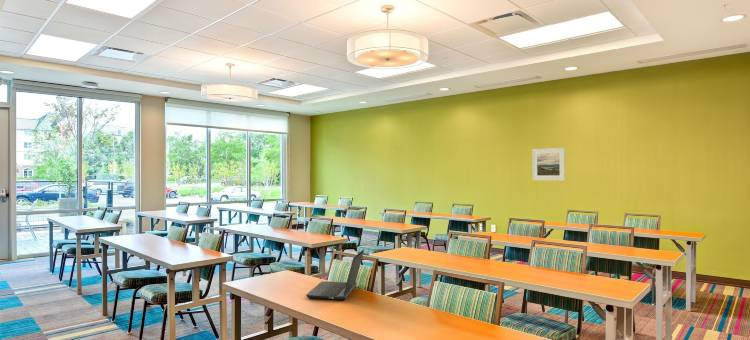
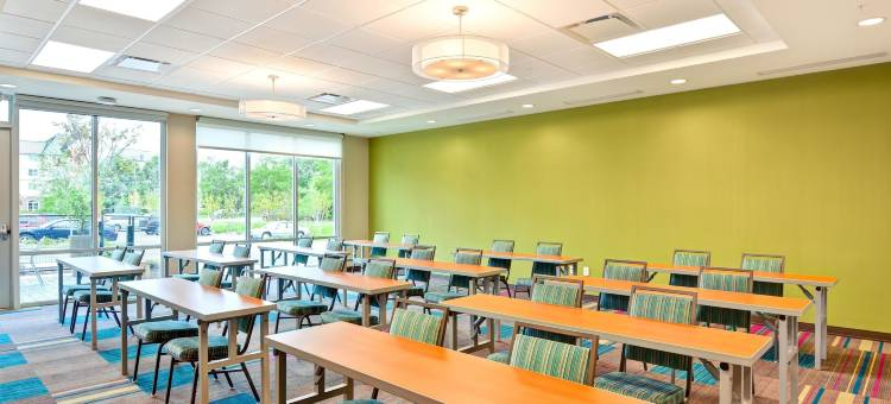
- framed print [531,147,566,181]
- laptop computer [305,248,365,301]
